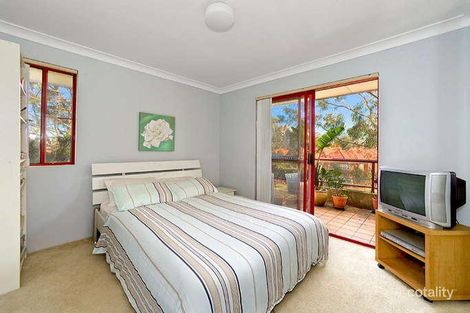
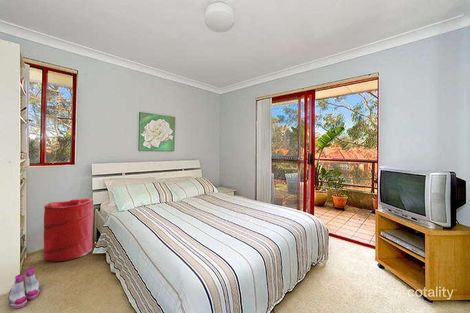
+ laundry hamper [43,197,95,263]
+ boots [7,267,41,309]
